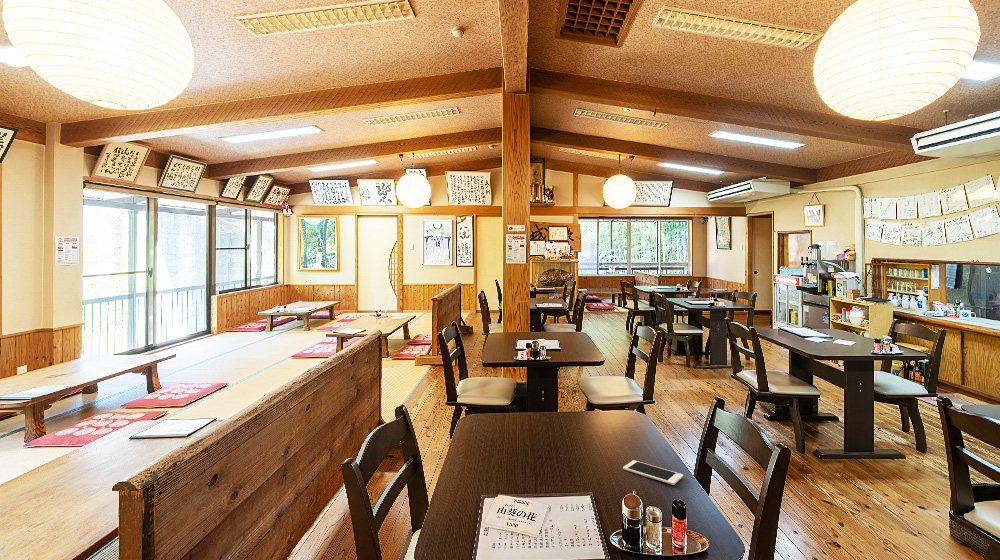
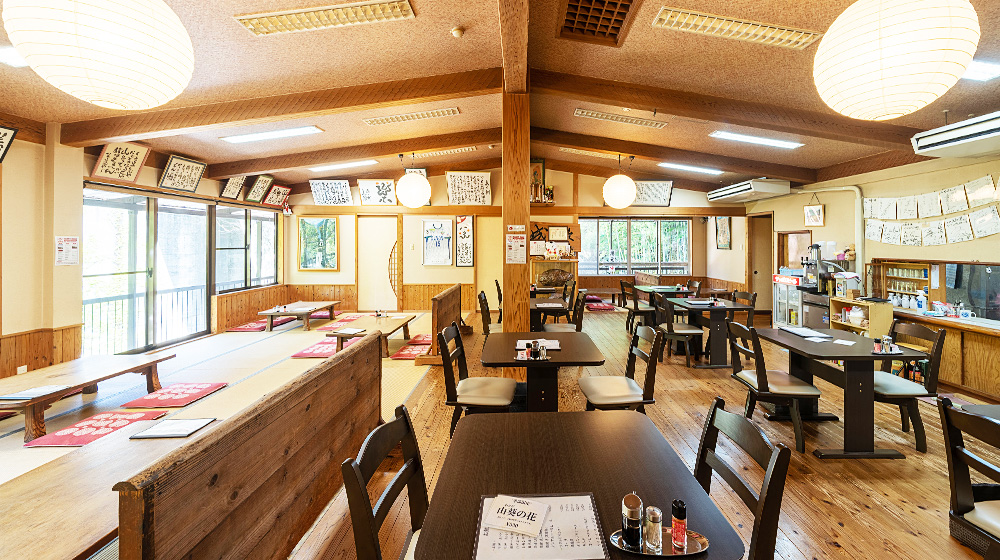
- cell phone [622,459,684,486]
